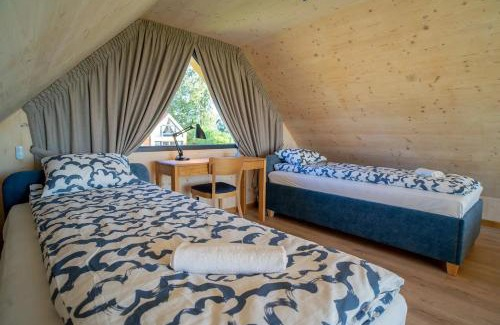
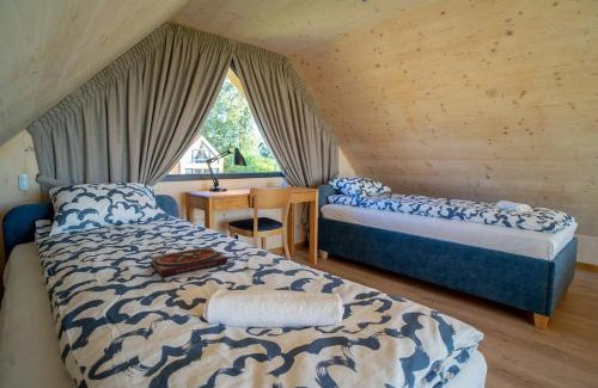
+ book [148,246,228,278]
